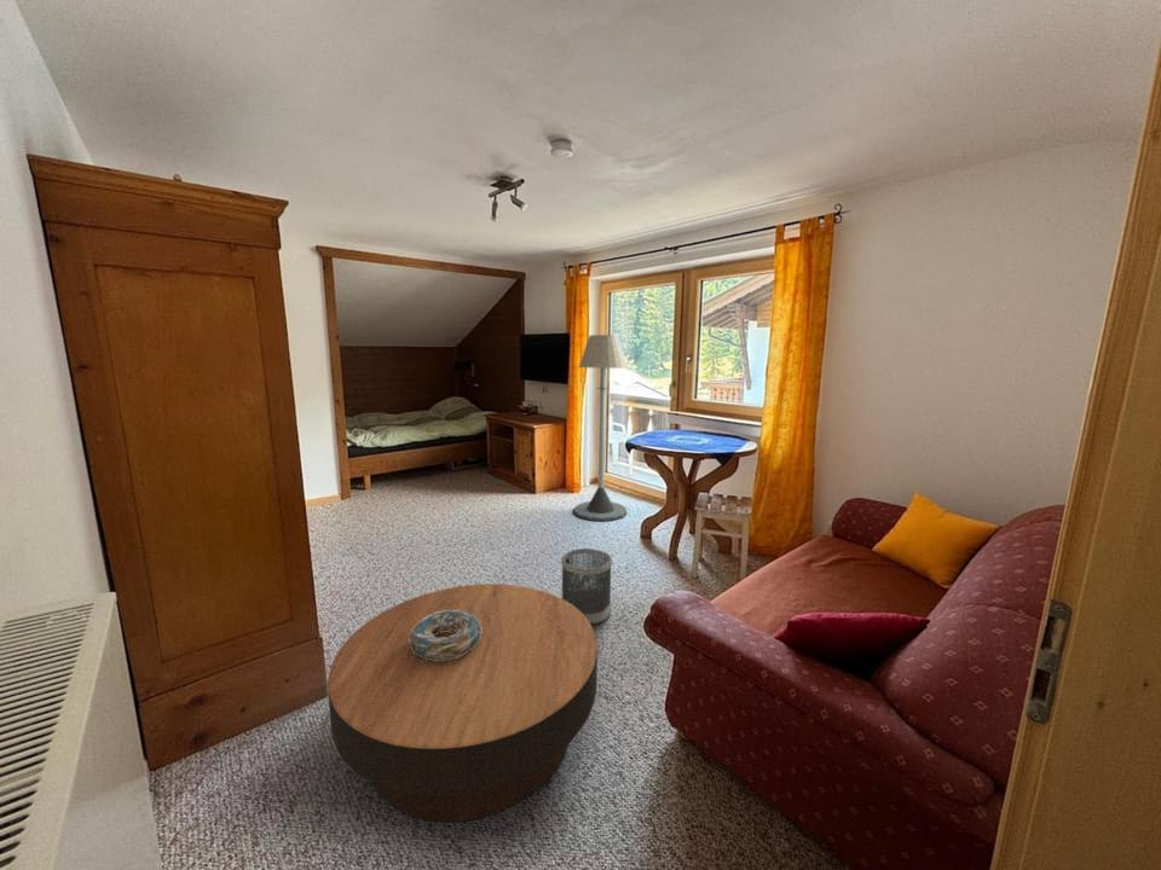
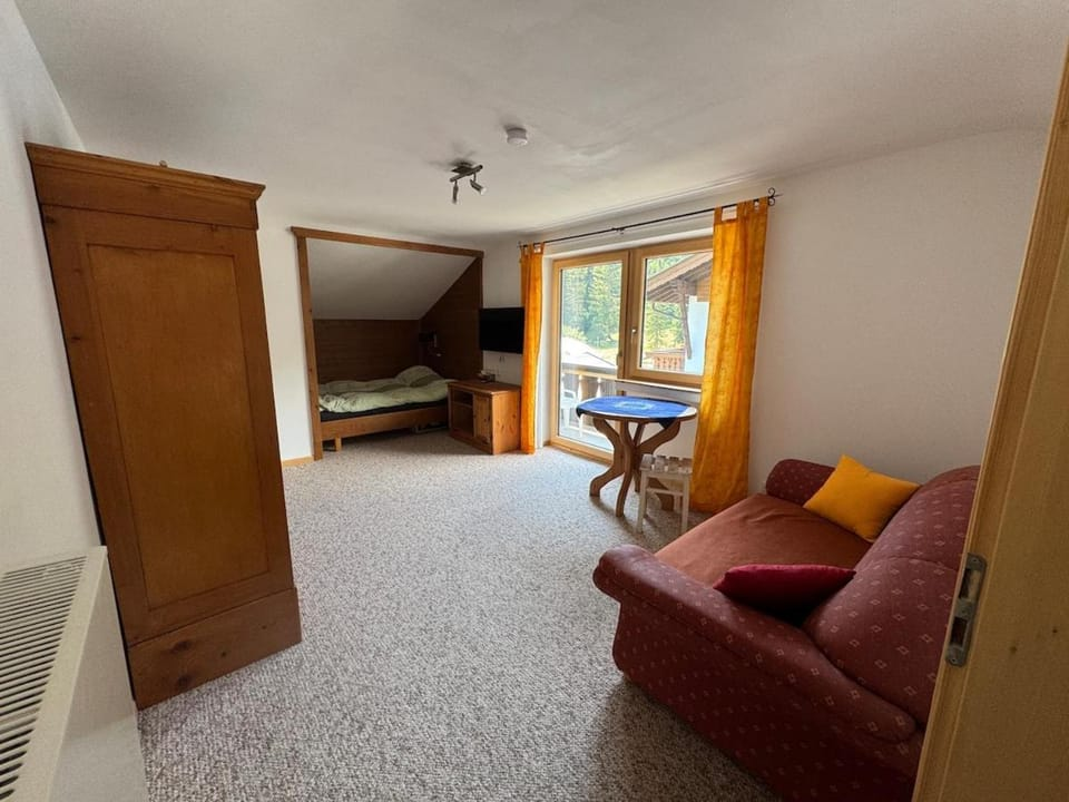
- floor lamp [573,334,629,522]
- decorative bowl [409,610,483,661]
- coffee table [327,582,599,823]
- wastebasket [560,547,613,626]
